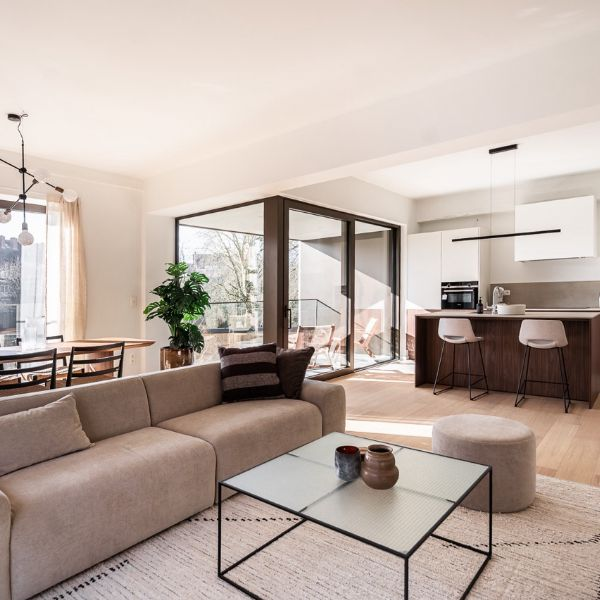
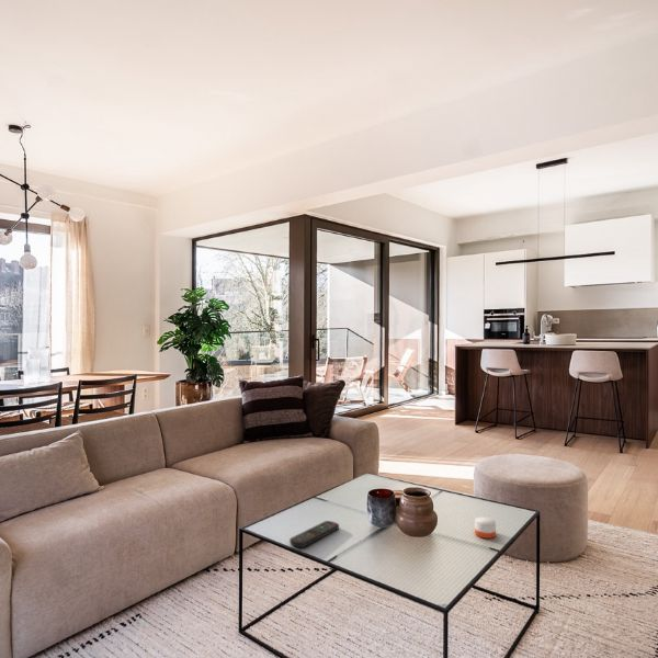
+ candle [474,508,497,540]
+ remote control [288,520,340,548]
